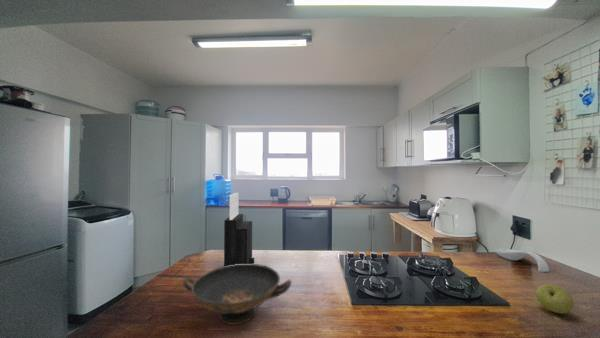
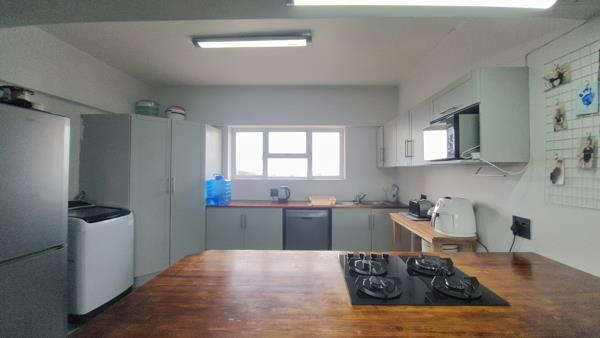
- knife block [223,192,255,267]
- apple [535,283,575,315]
- decorative bowl [182,263,293,326]
- spoon rest [494,248,550,273]
